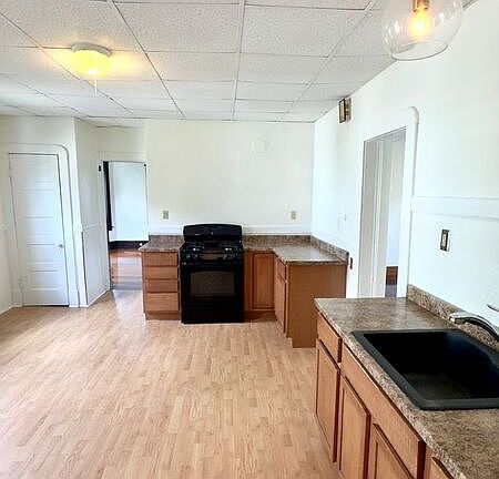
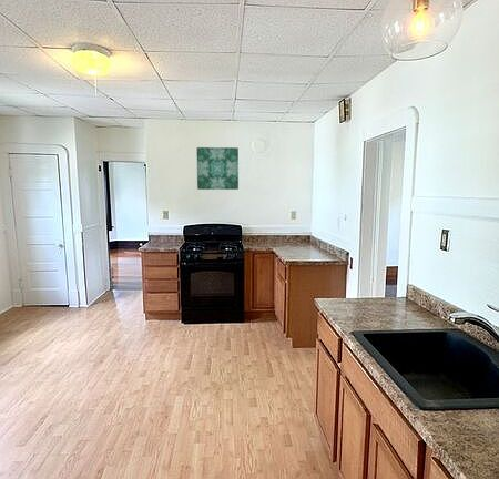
+ wall art [196,146,240,191]
